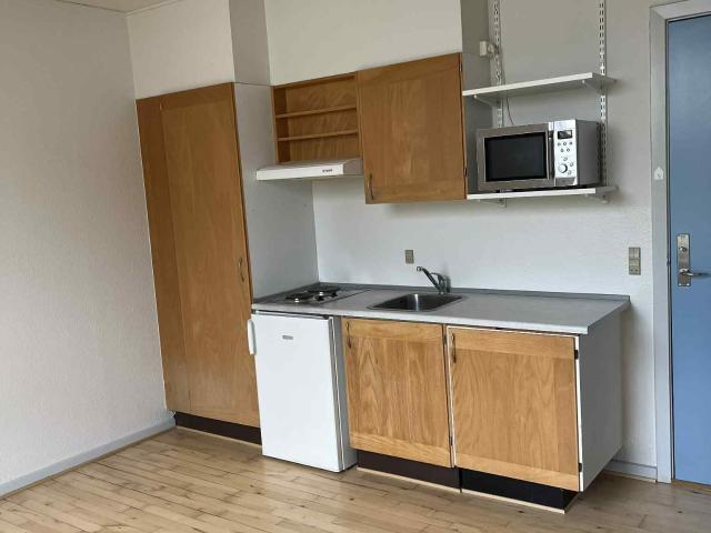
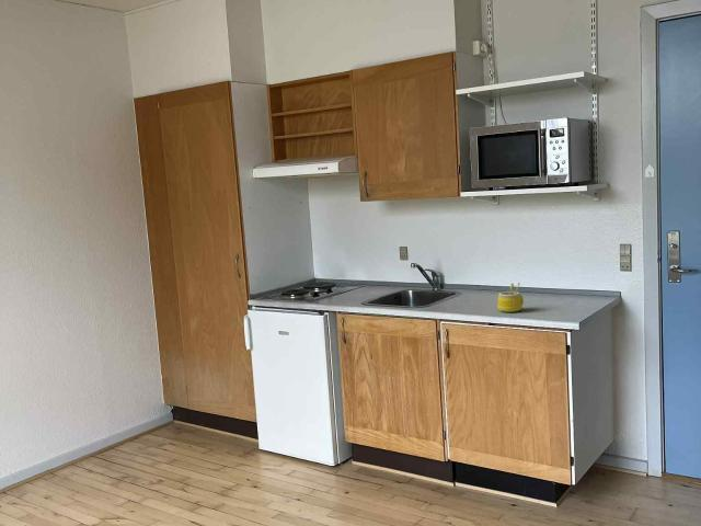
+ mug [496,282,525,313]
